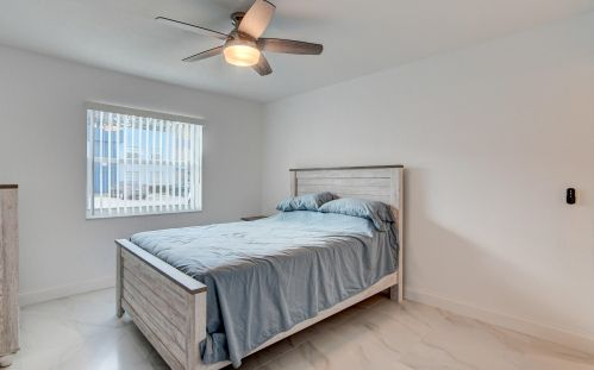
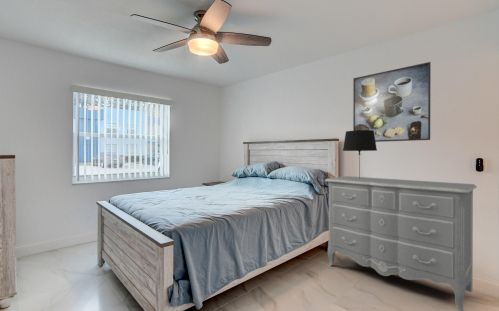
+ table lamp [342,130,378,179]
+ dresser [324,175,478,311]
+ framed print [352,61,432,143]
